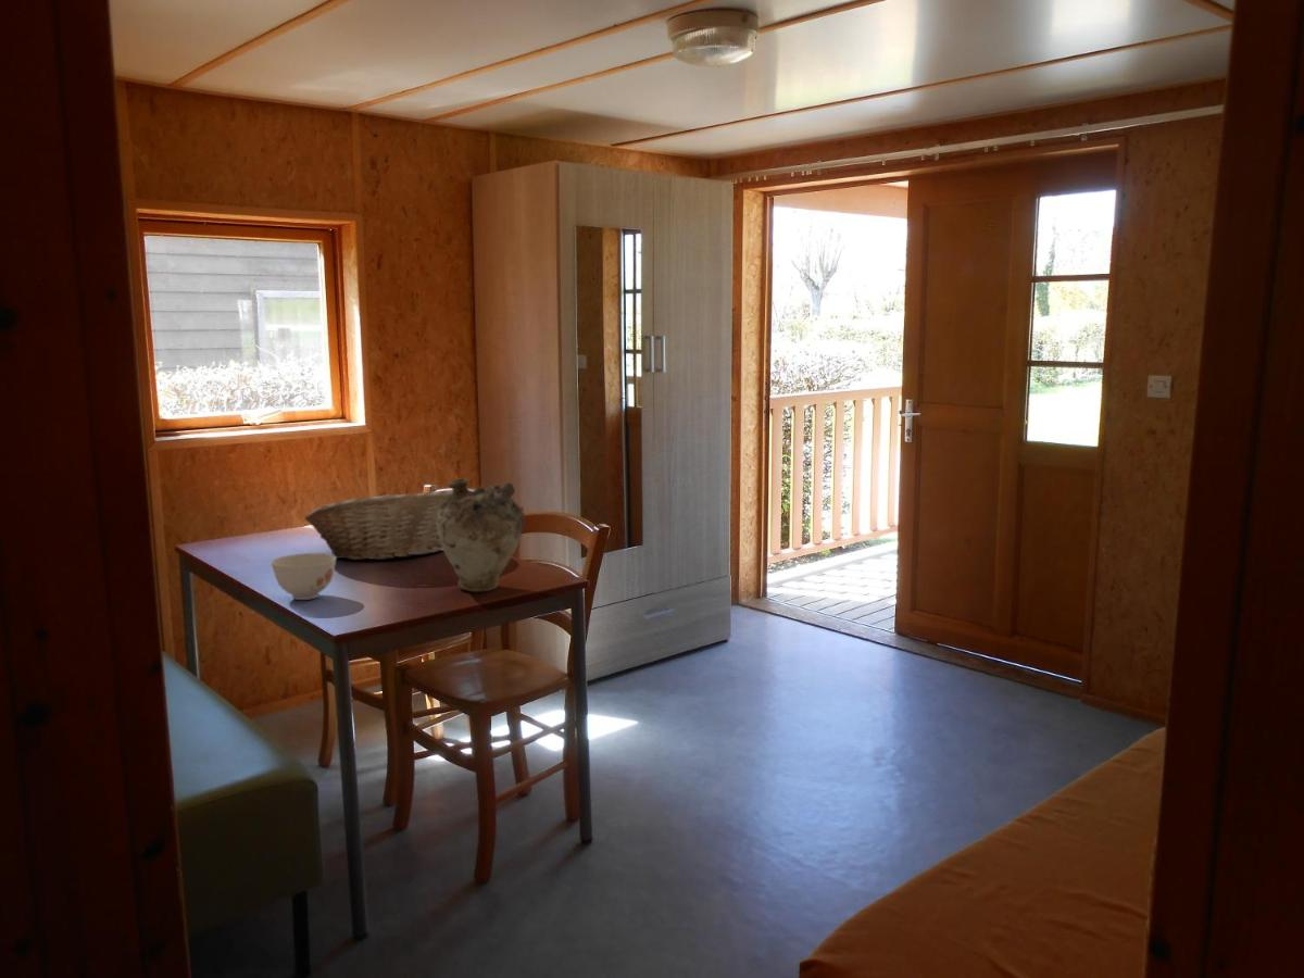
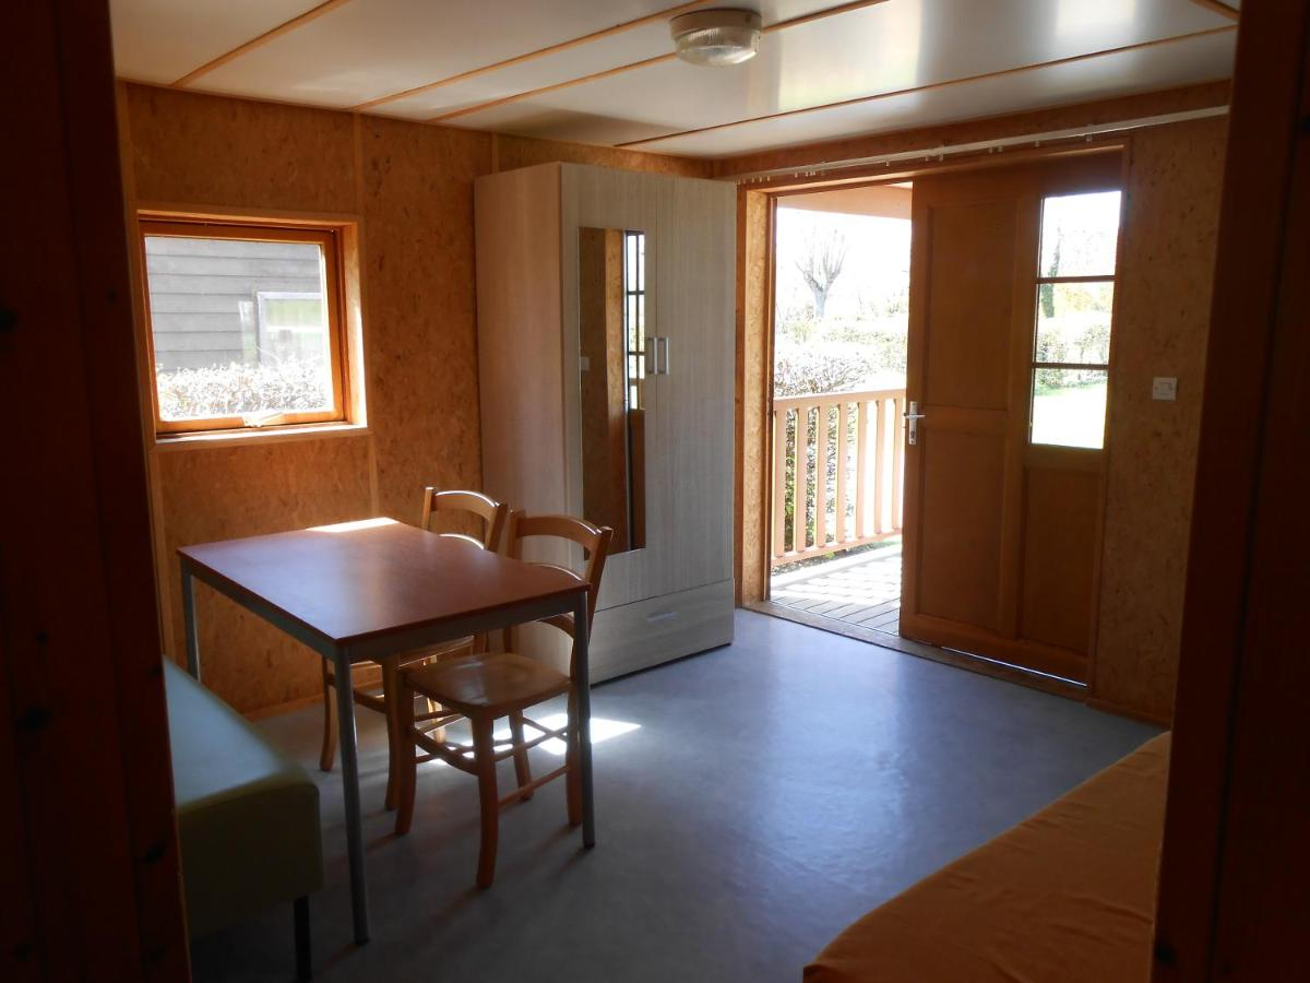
- vase [436,477,525,593]
- bowl [269,552,337,601]
- fruit basket [303,489,453,561]
